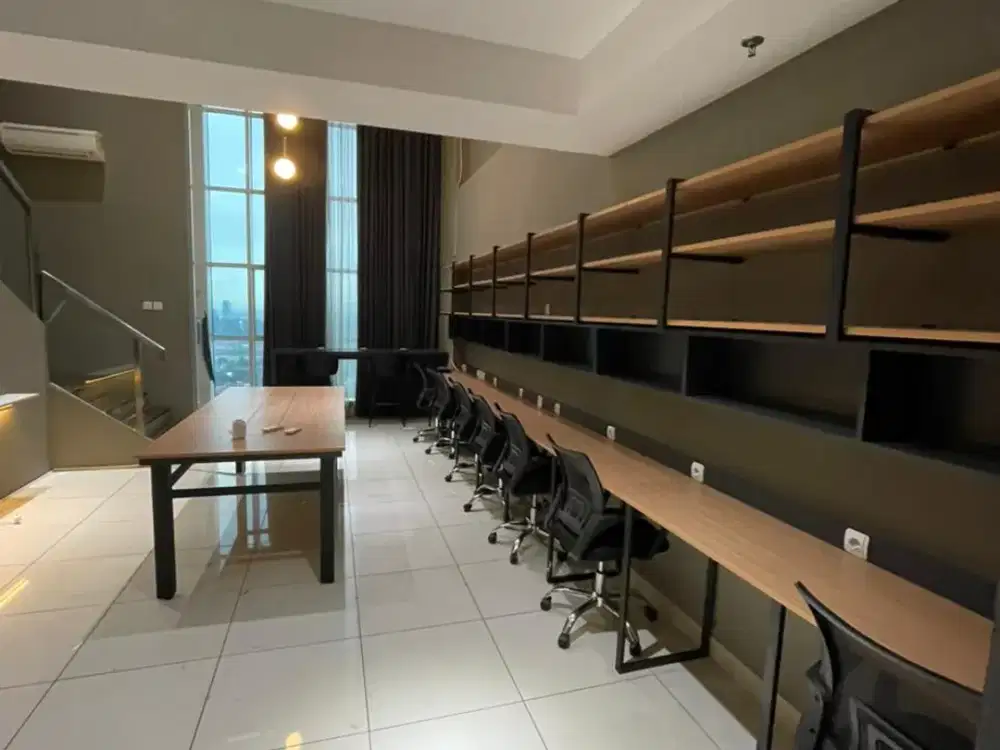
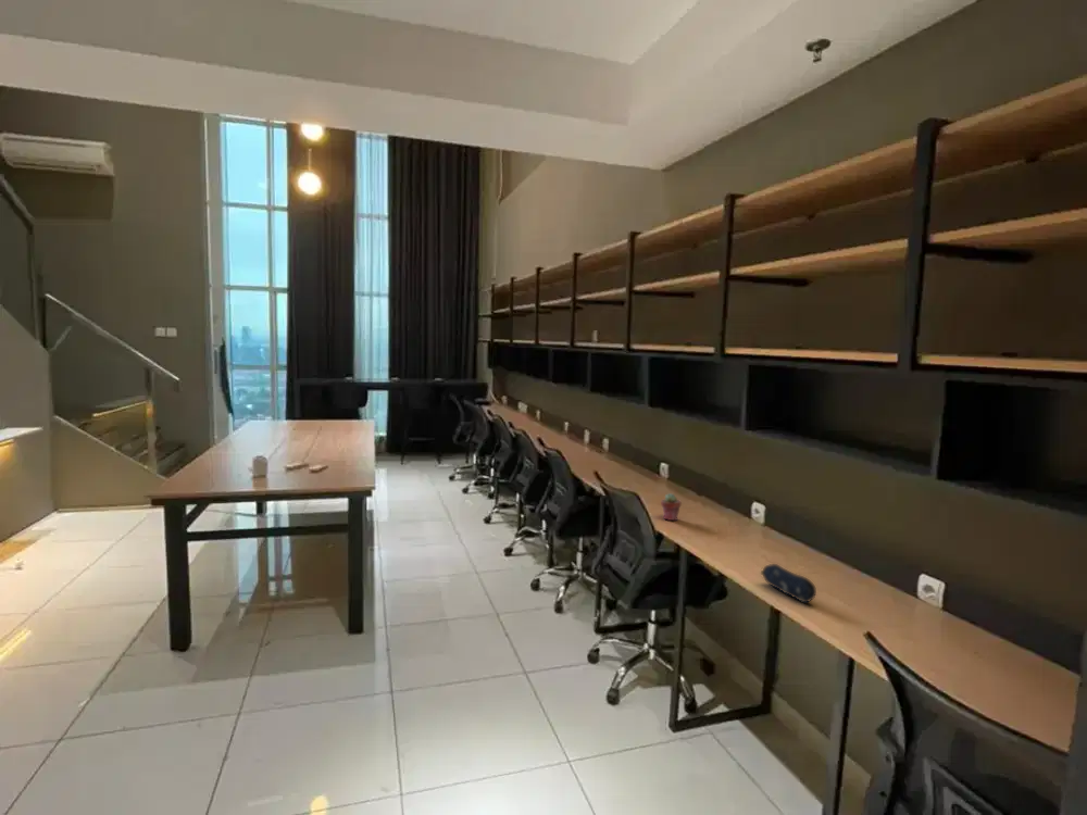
+ pencil case [760,563,817,604]
+ potted succulent [660,492,682,522]
